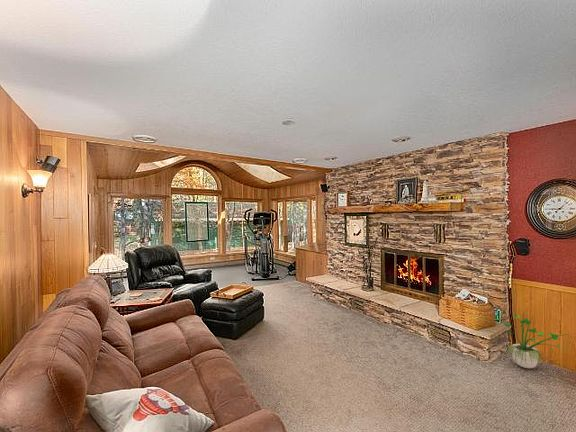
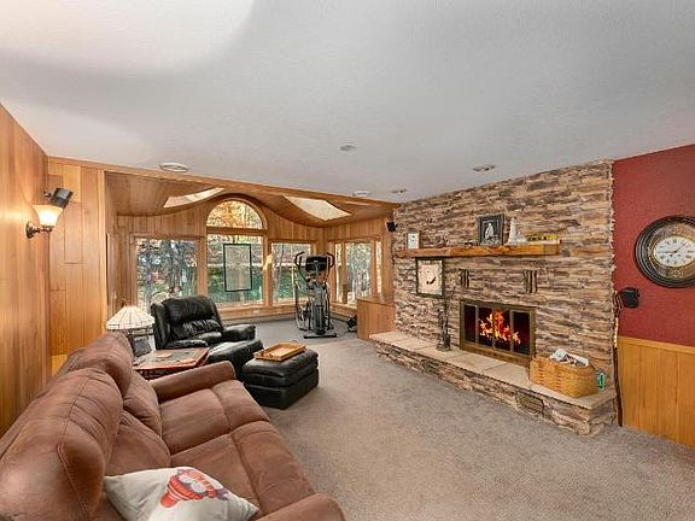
- potted plant [501,311,573,369]
